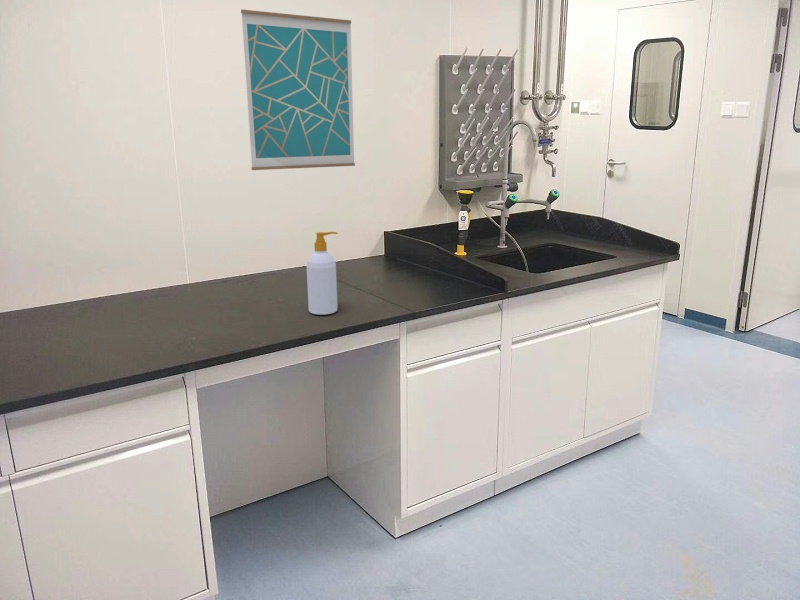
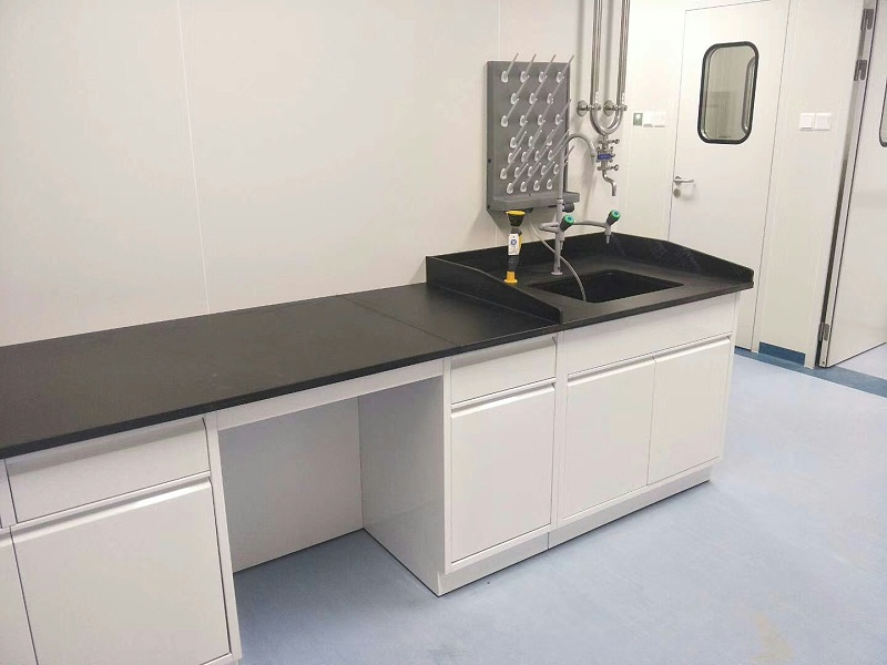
- wall art [240,9,356,171]
- soap bottle [306,231,338,316]
